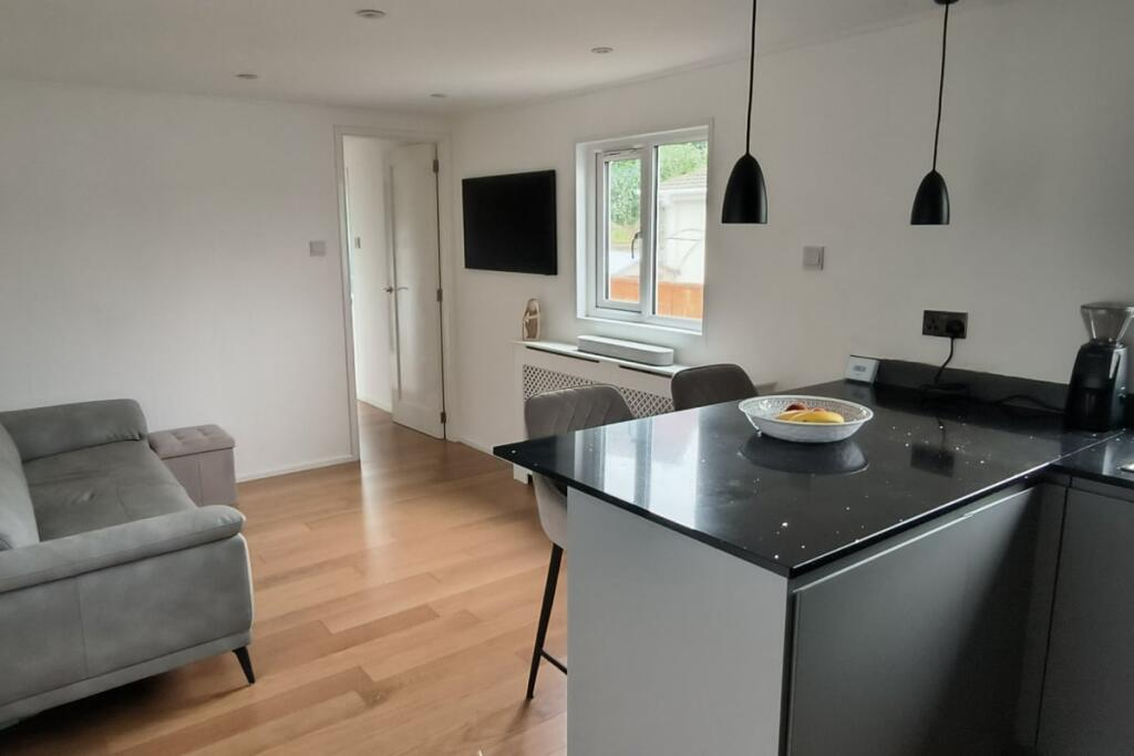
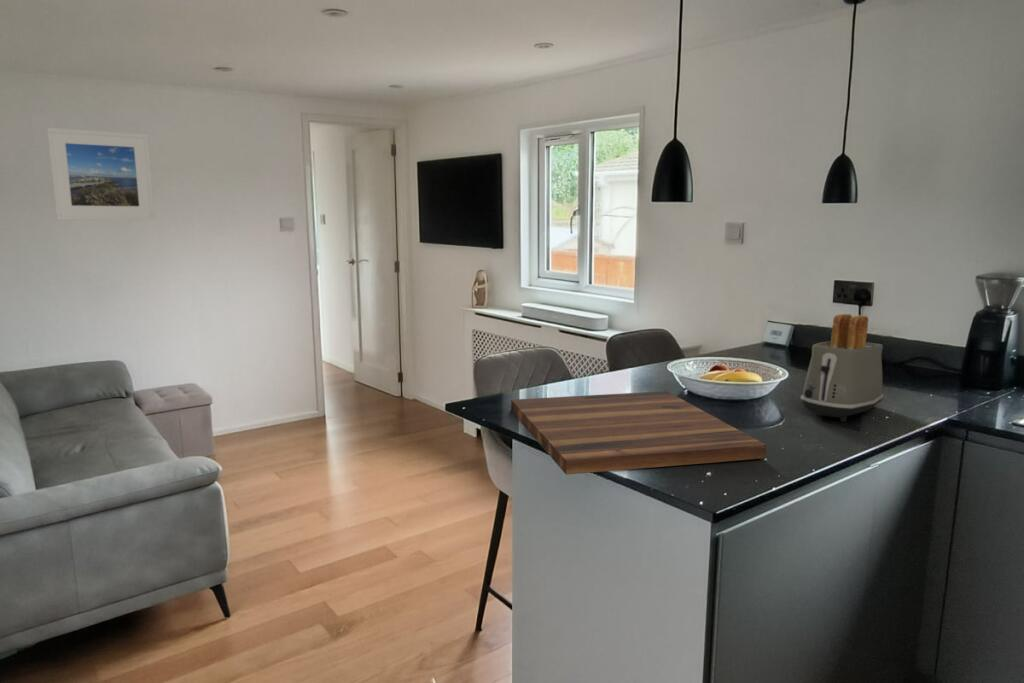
+ cutting board [510,390,767,476]
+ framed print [46,127,156,221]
+ toaster [800,313,884,423]
